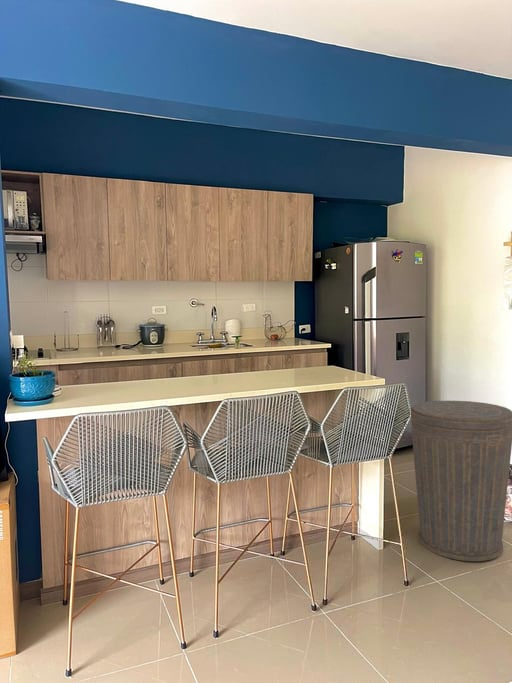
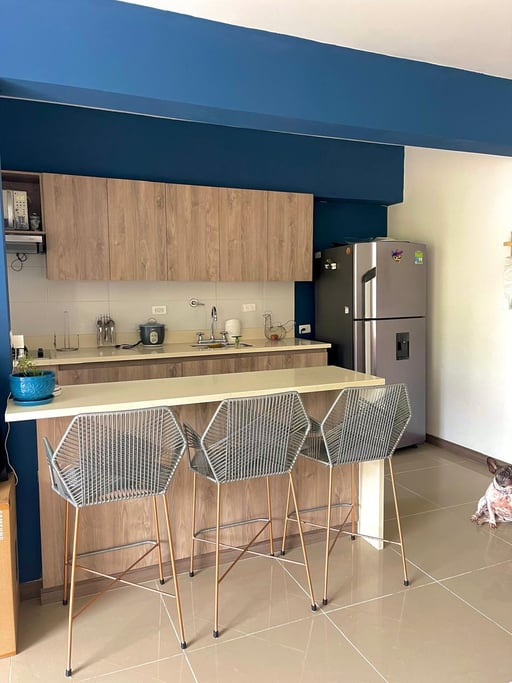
- trash can [410,400,512,562]
